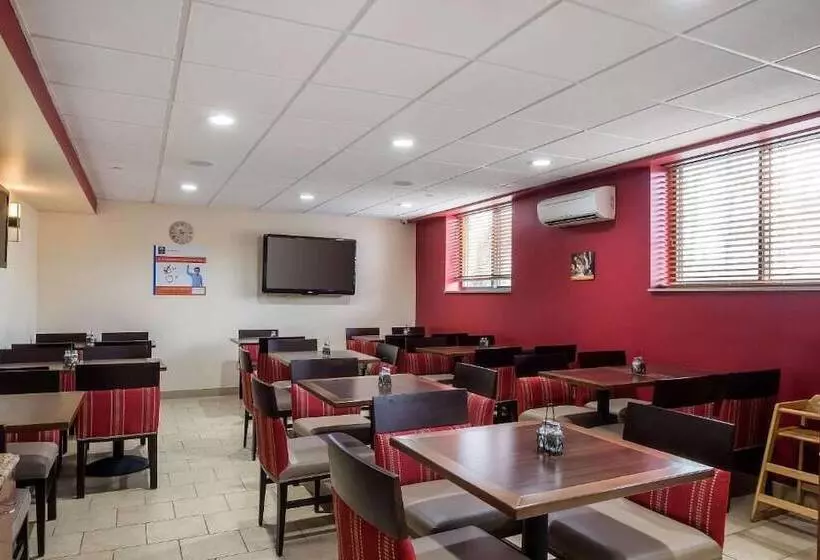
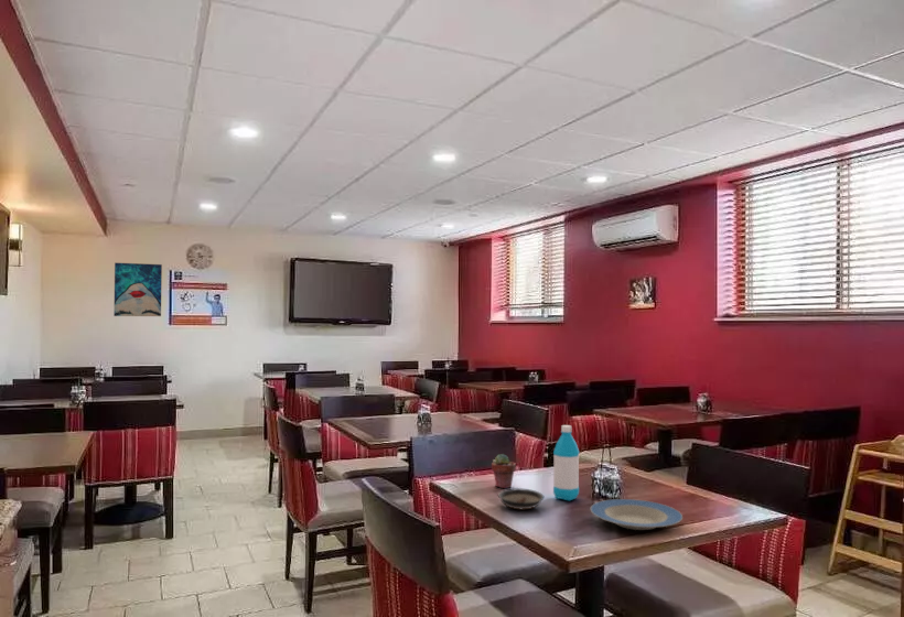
+ plate [589,498,684,531]
+ wall art [112,262,163,317]
+ water bottle [552,424,580,501]
+ saucer [497,487,545,510]
+ potted succulent [491,453,517,489]
